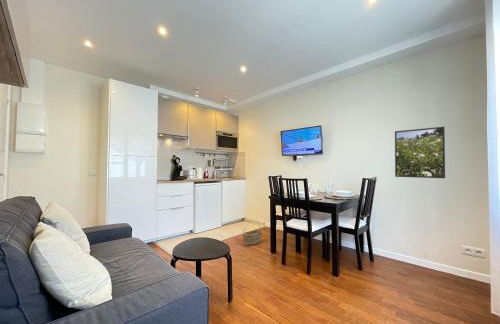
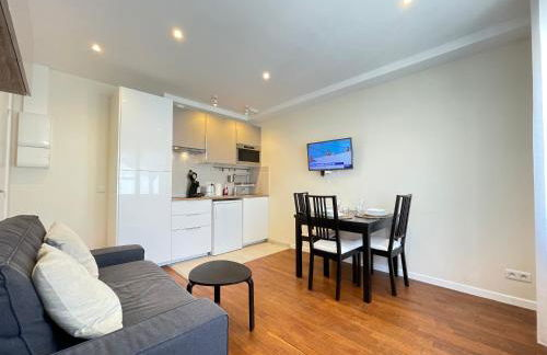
- basket [242,219,263,247]
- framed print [394,126,446,179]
